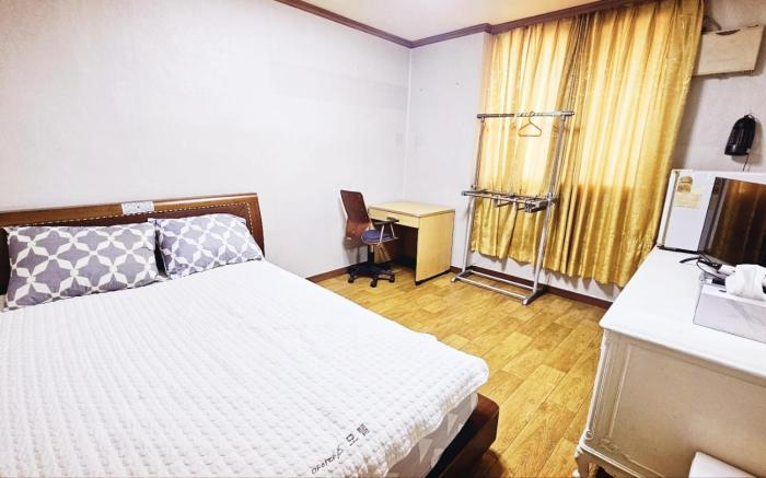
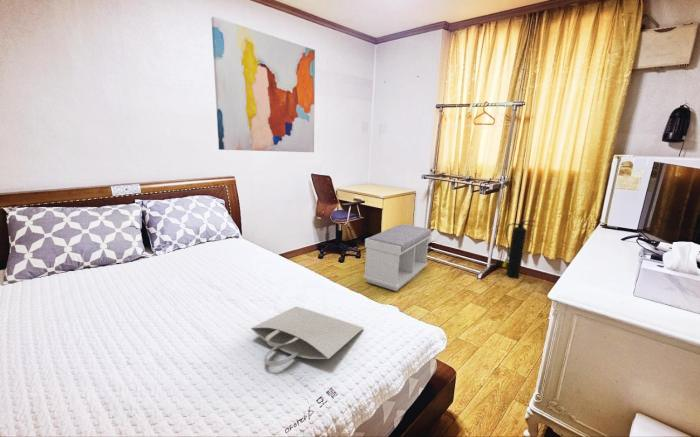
+ fire extinguisher [501,220,535,280]
+ bench [362,223,432,292]
+ tote bag [250,305,364,367]
+ wall art [210,16,316,153]
